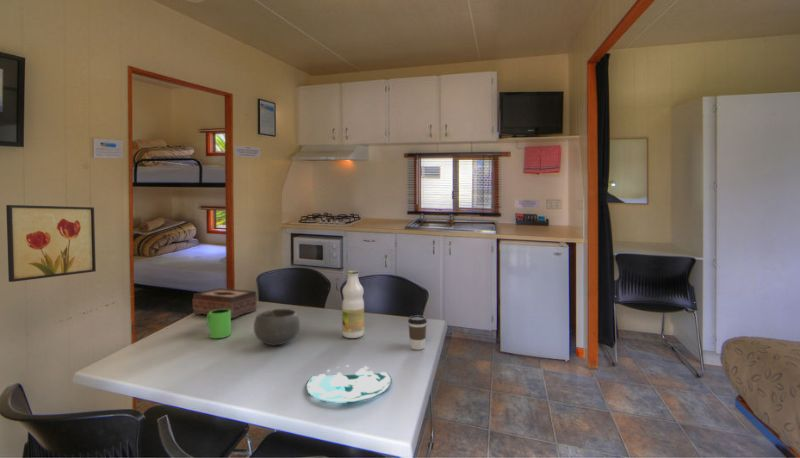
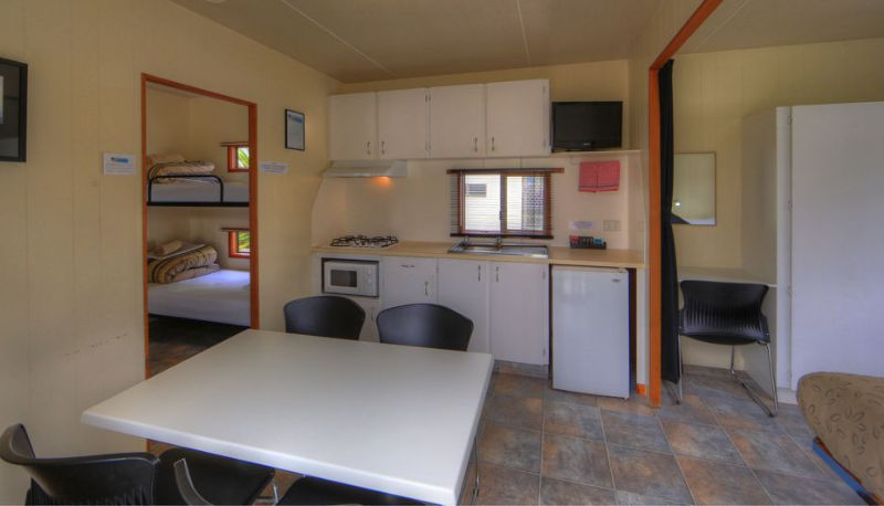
- coffee cup [407,314,428,351]
- wall art [5,204,97,283]
- bowl [253,308,301,346]
- bottle [341,269,365,339]
- plate [305,364,393,404]
- mug [206,309,232,339]
- tissue box [192,287,258,319]
